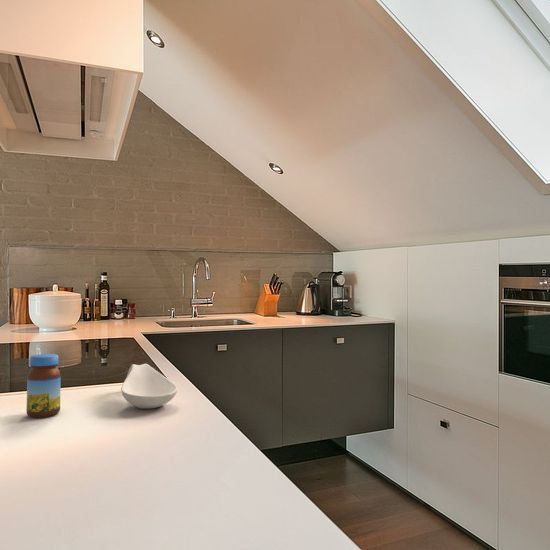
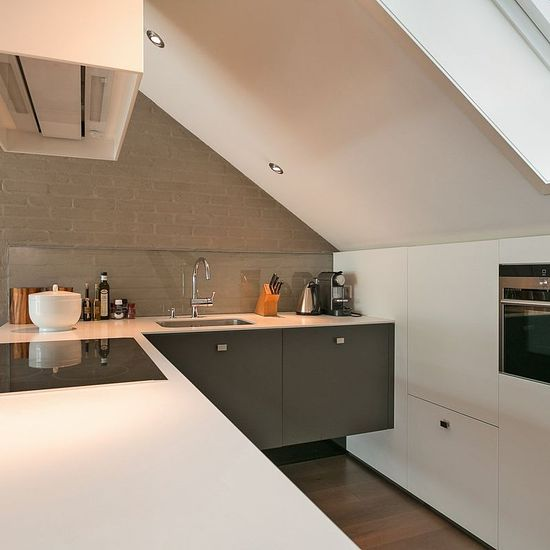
- spoon rest [120,363,179,410]
- jar [26,353,62,418]
